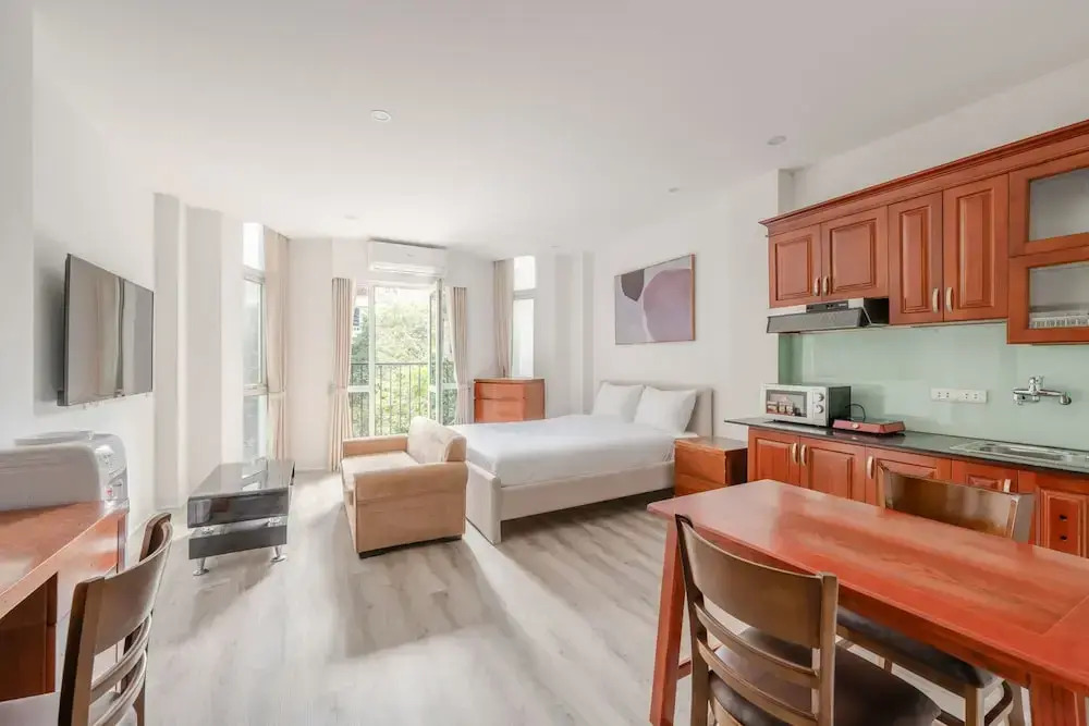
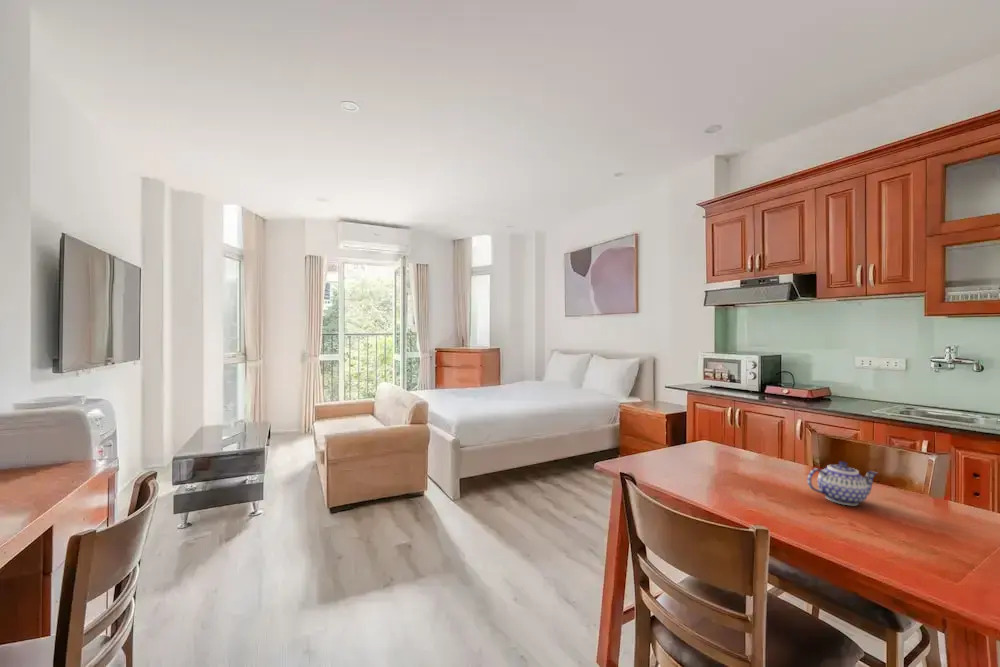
+ teapot [806,460,879,506]
